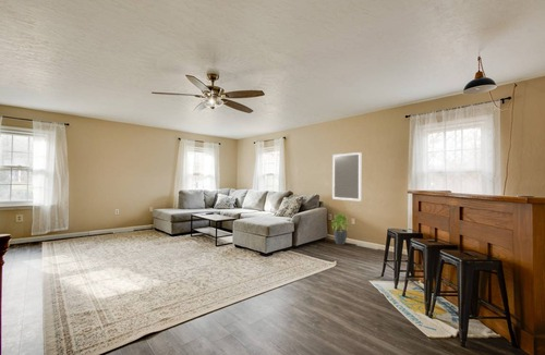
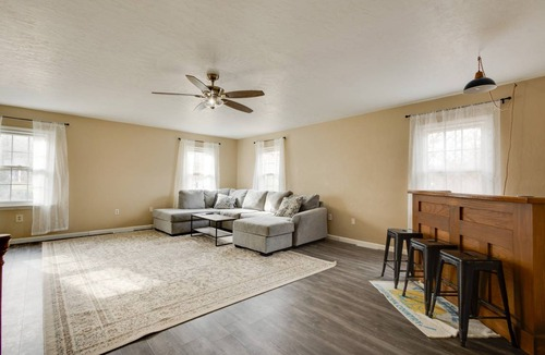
- potted plant [331,212,351,246]
- home mirror [331,151,362,203]
